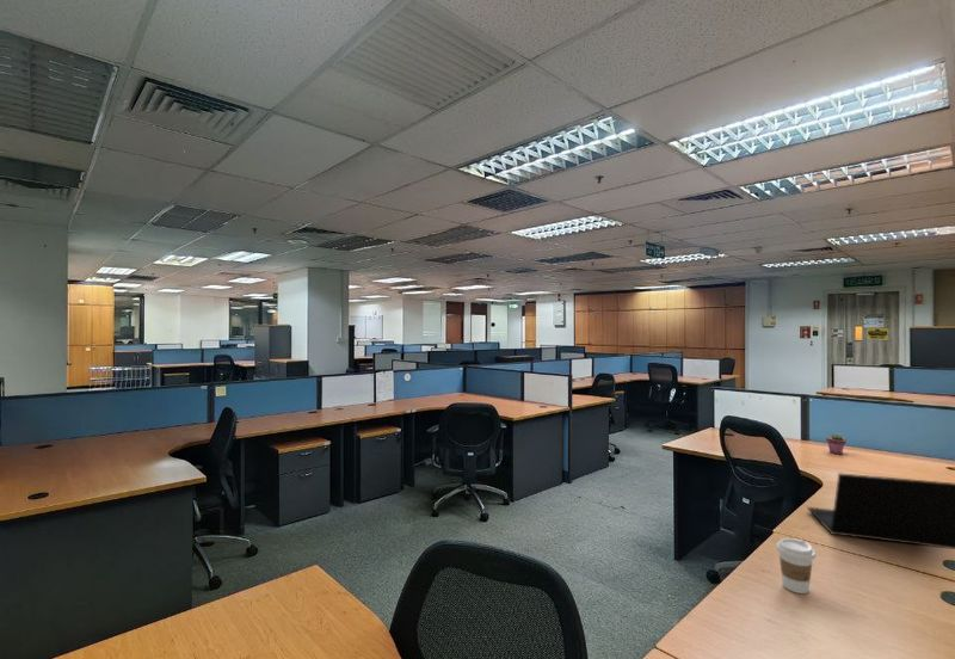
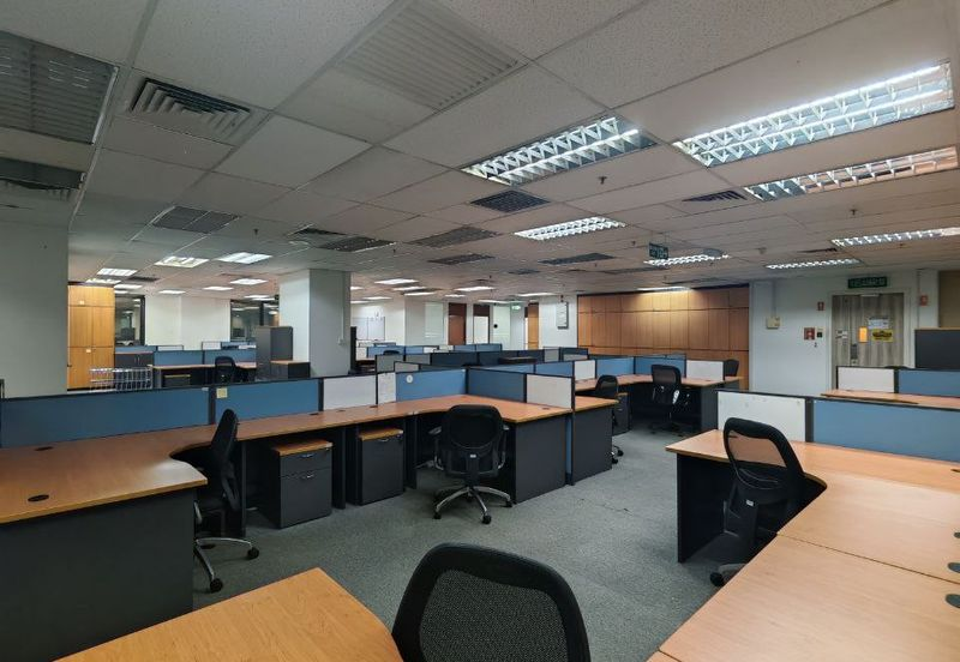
- coffee cup [775,537,817,595]
- potted succulent [825,432,848,455]
- laptop [806,472,955,550]
